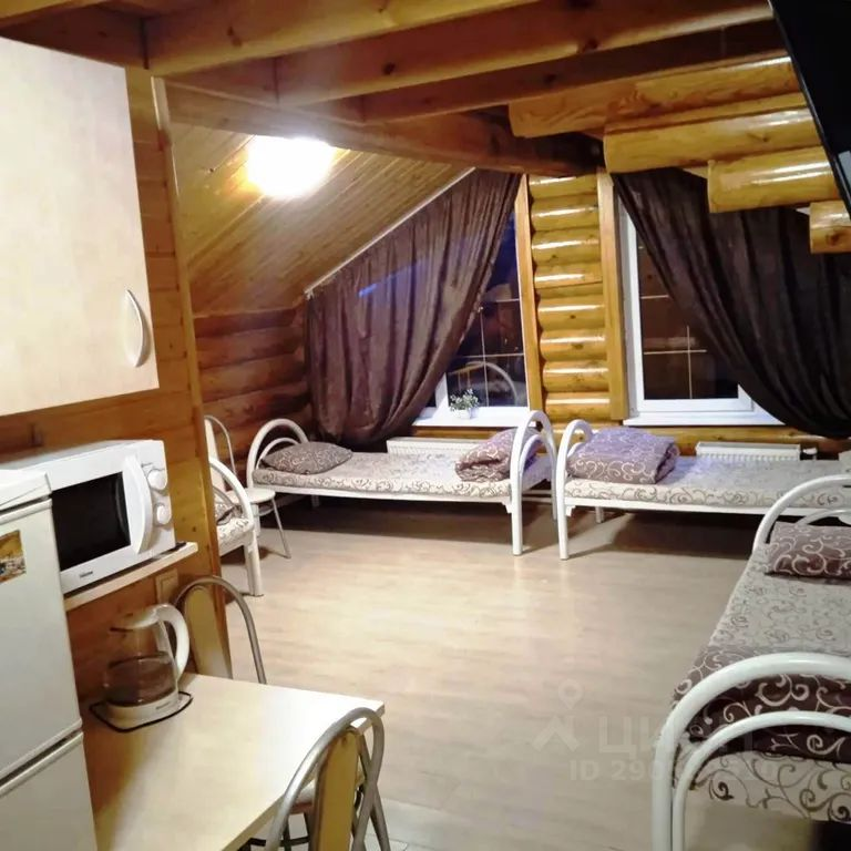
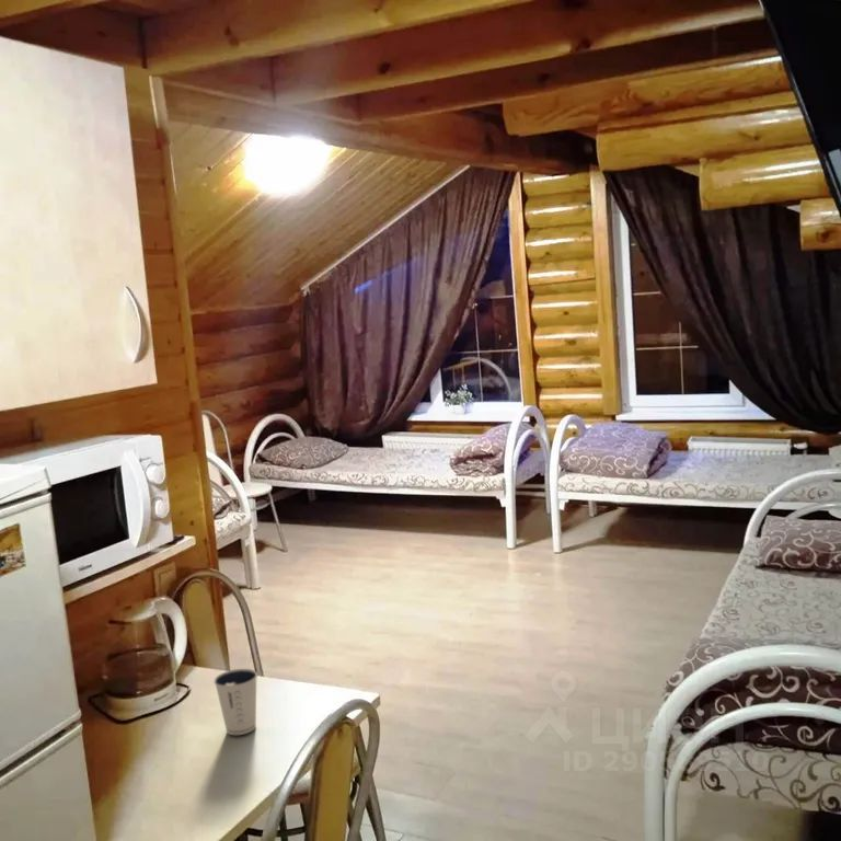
+ dixie cup [212,668,258,736]
